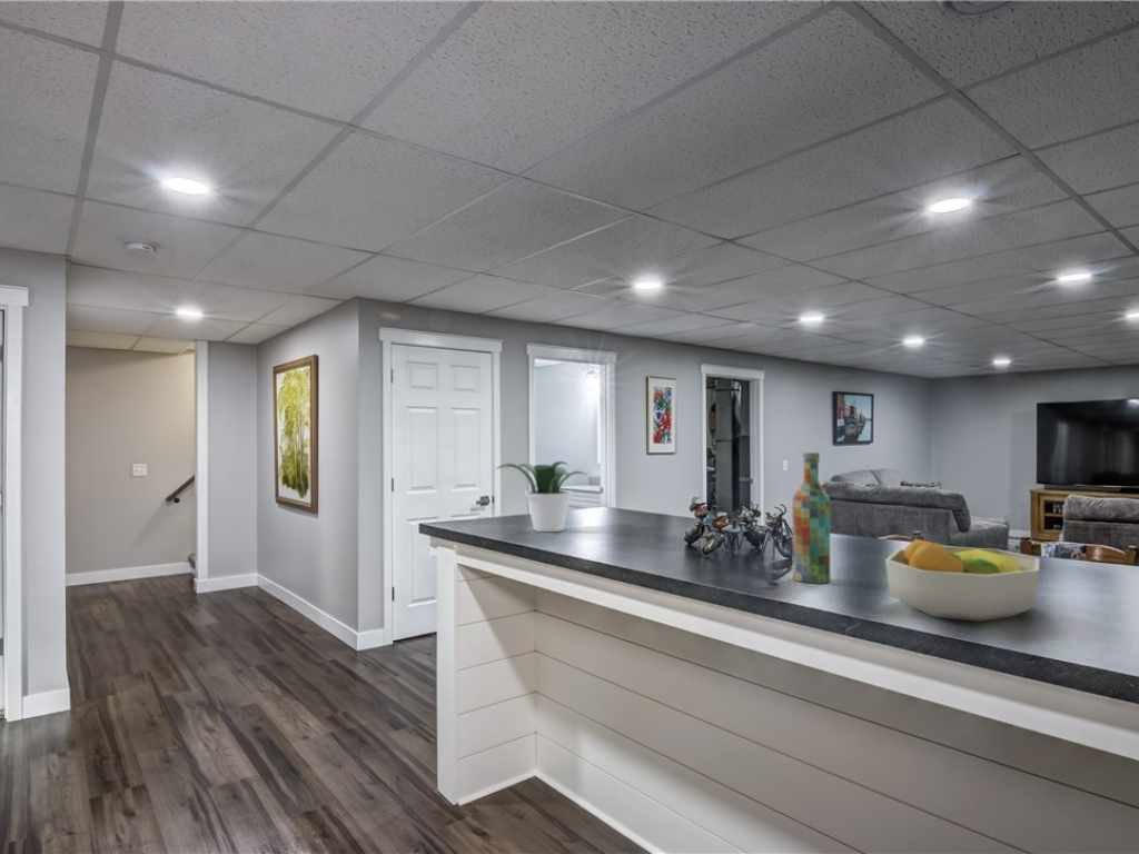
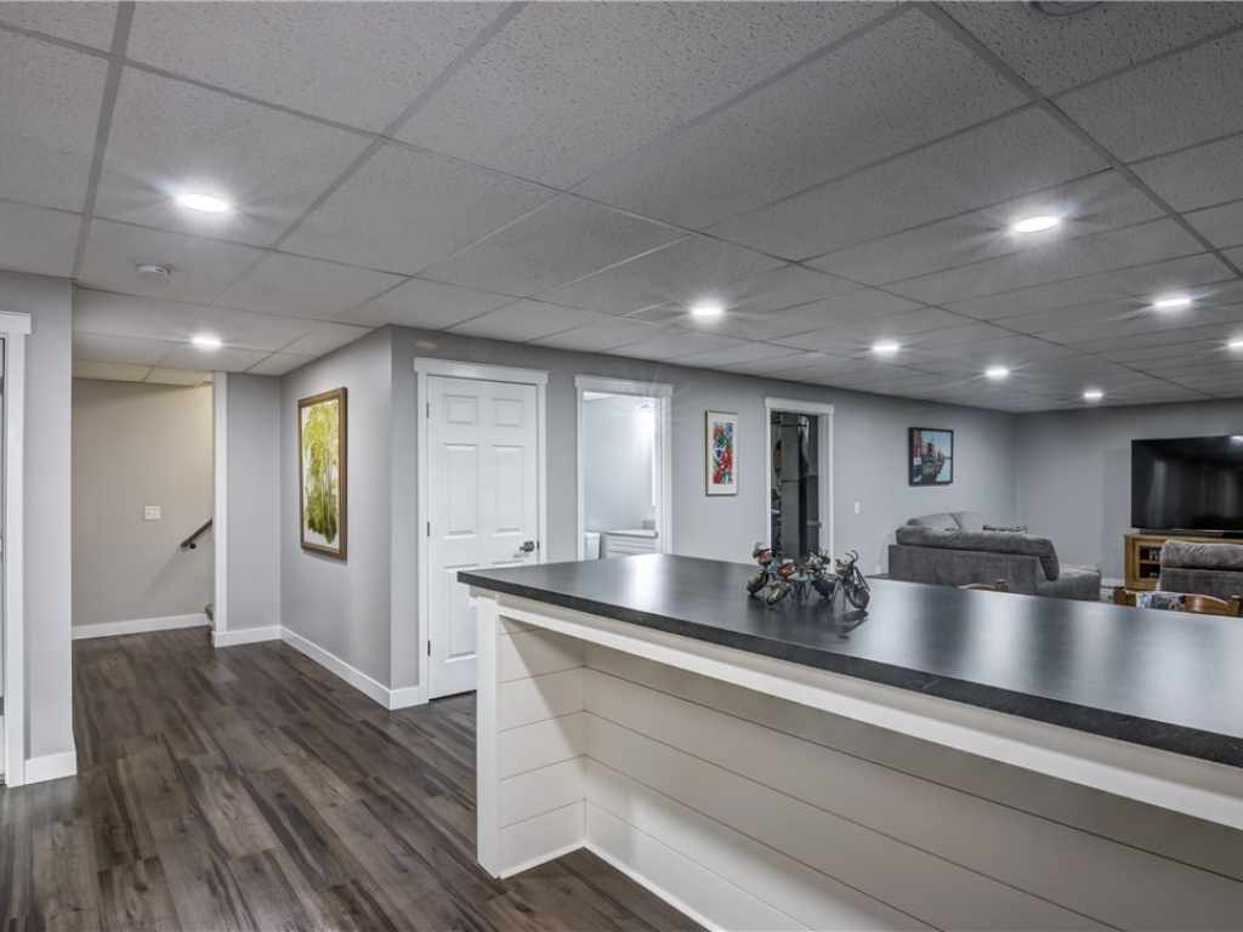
- potted plant [495,460,590,533]
- wine bottle [792,451,831,585]
- fruit bowl [884,538,1040,623]
